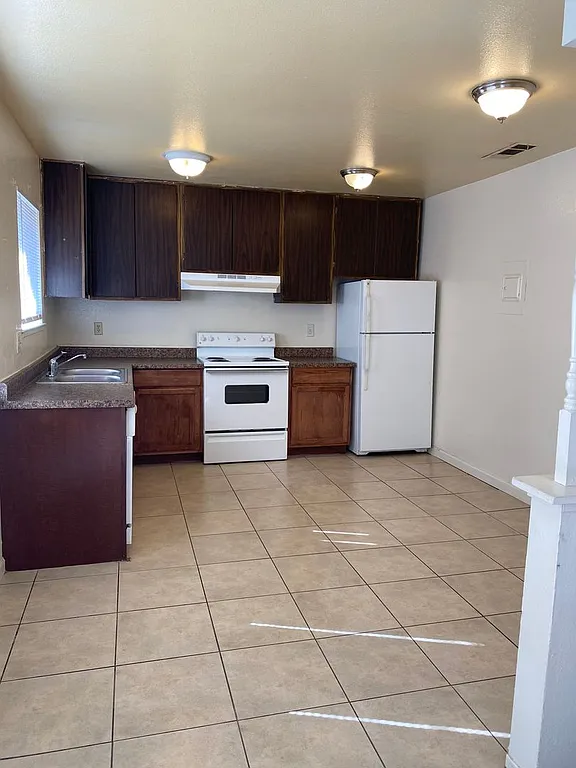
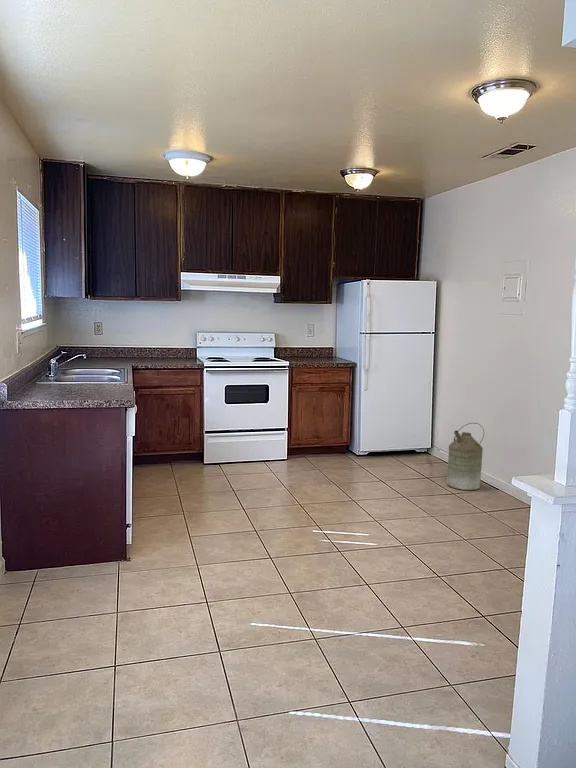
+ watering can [446,422,485,491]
